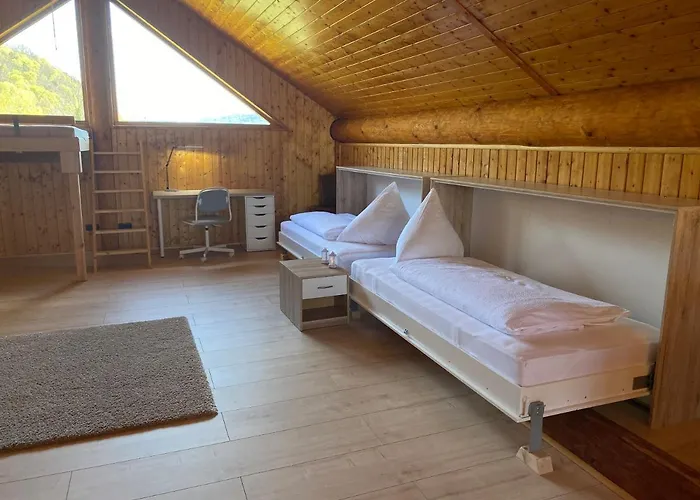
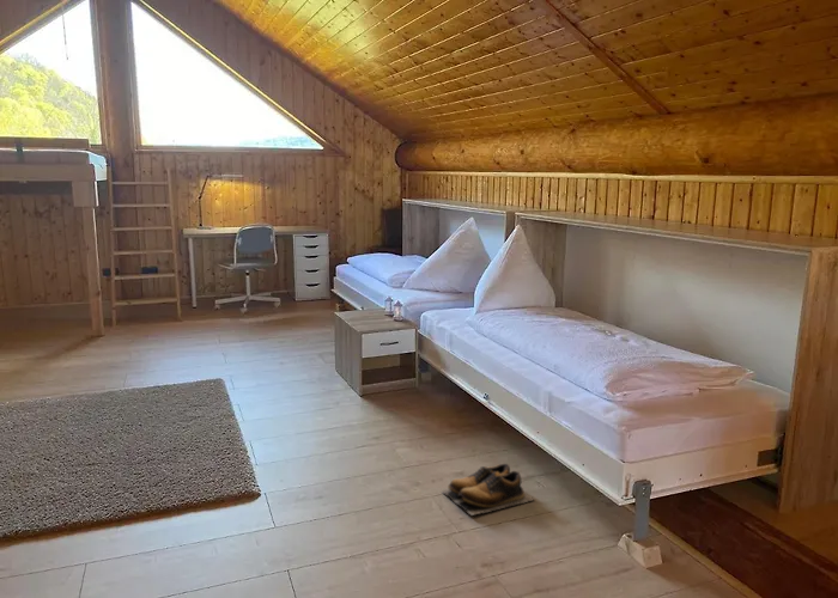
+ shoes [441,463,536,517]
